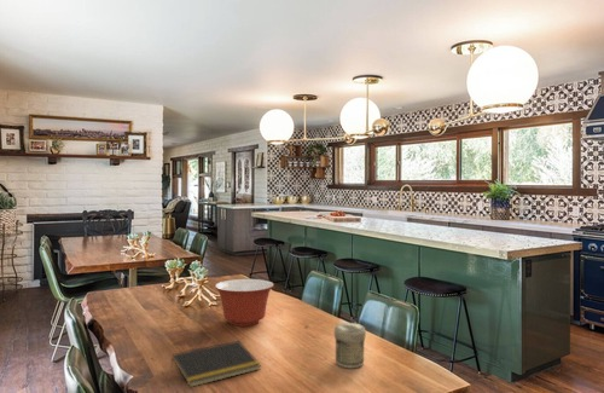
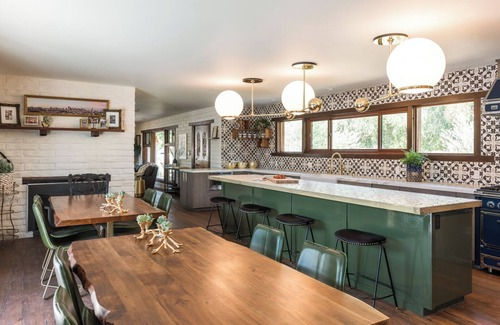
- notepad [169,340,262,388]
- mixing bowl [214,278,275,326]
- jar [333,322,367,369]
